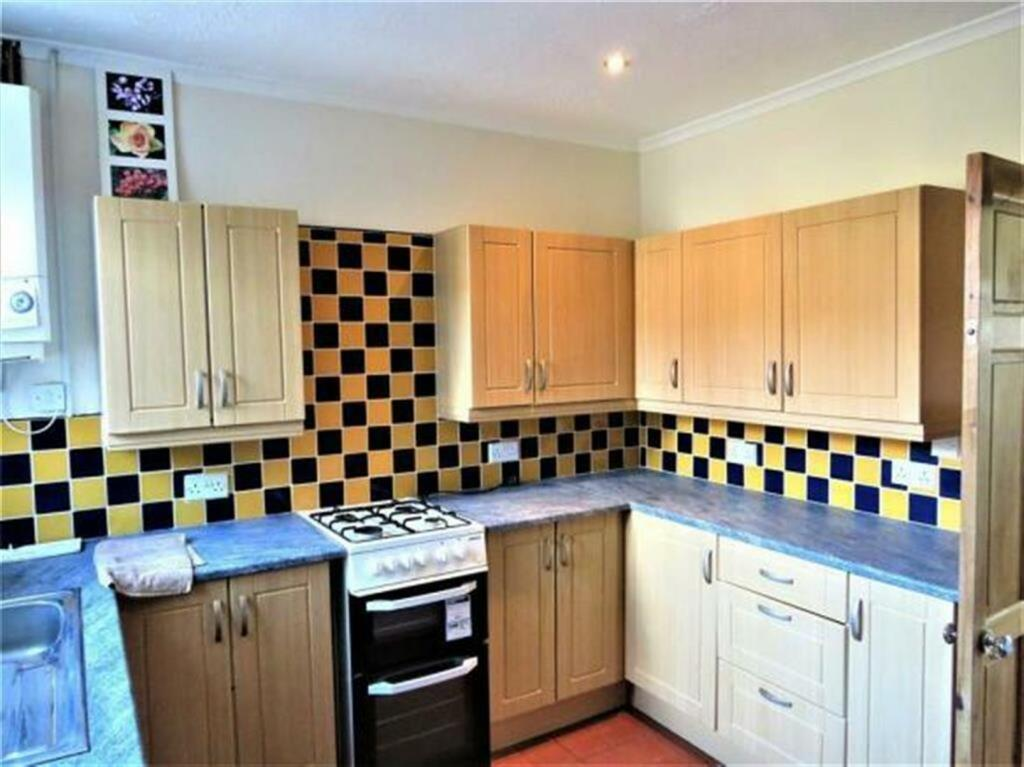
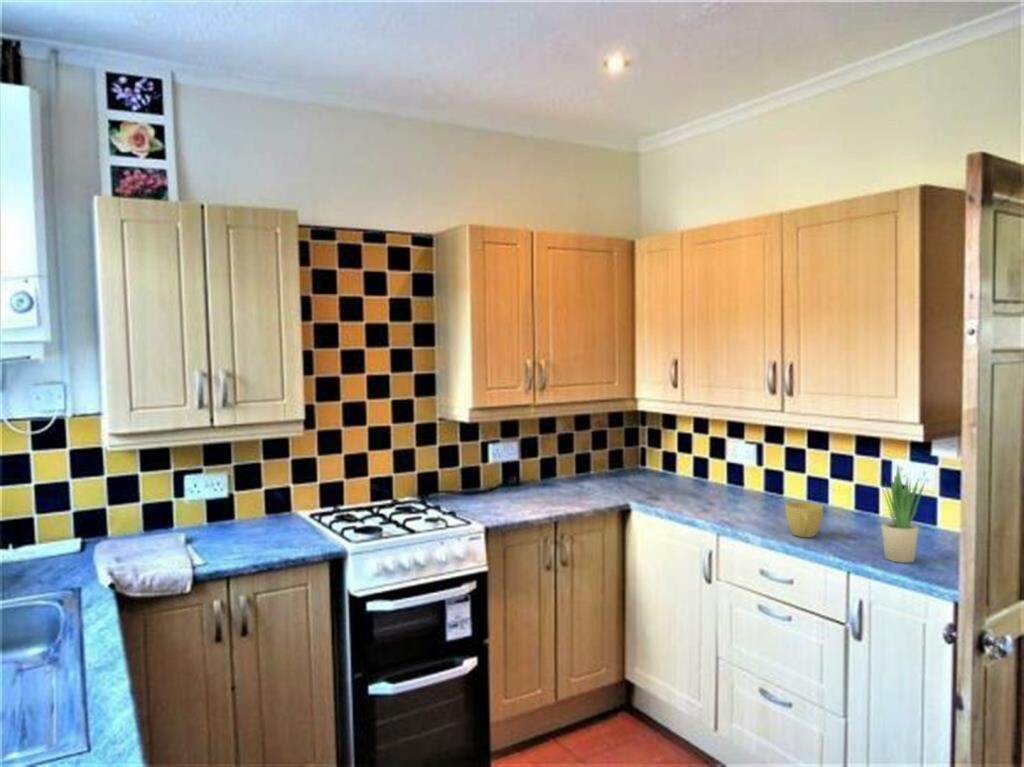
+ potted plant [880,464,926,564]
+ cup [784,501,824,538]
